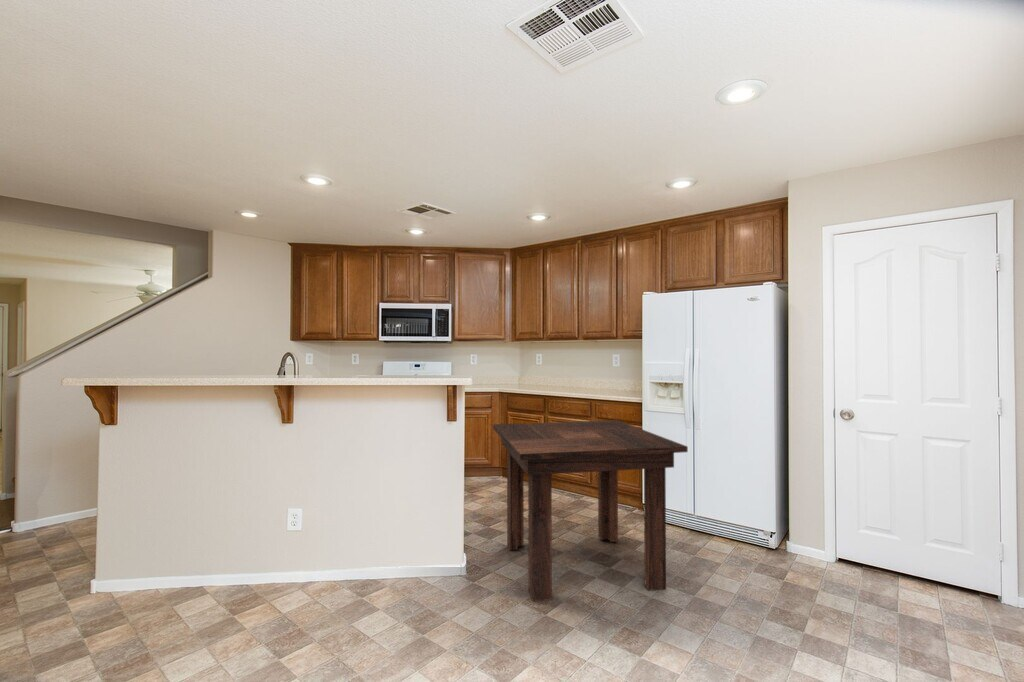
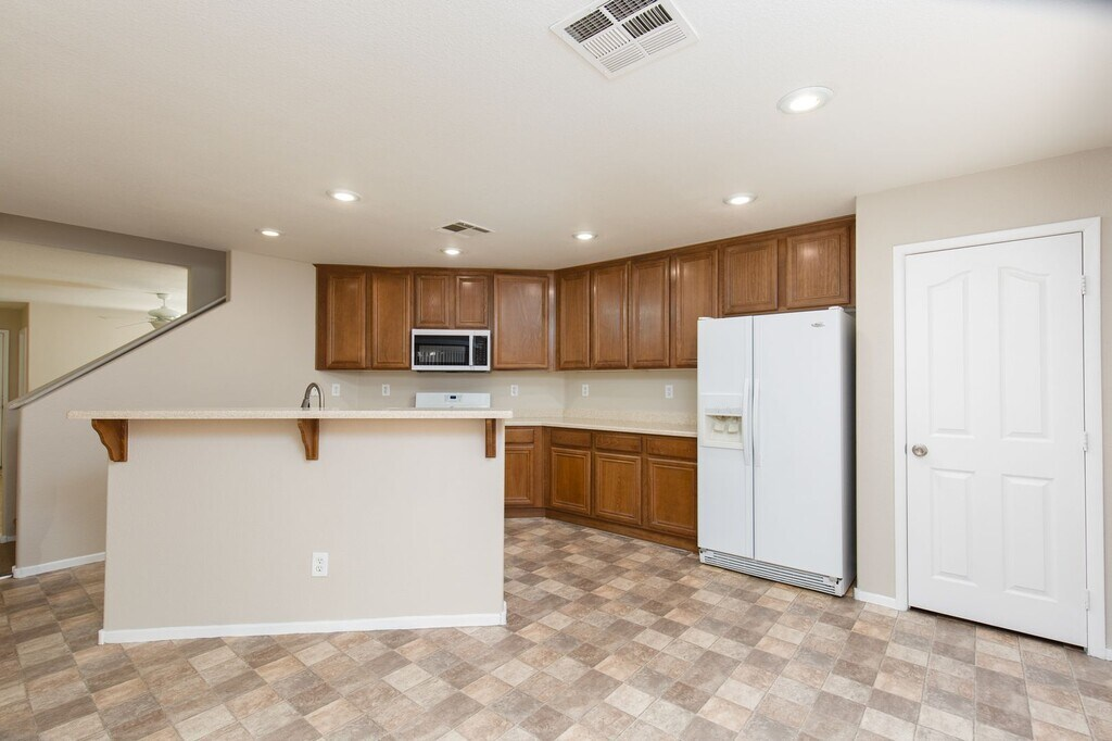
- dining table [492,419,689,603]
